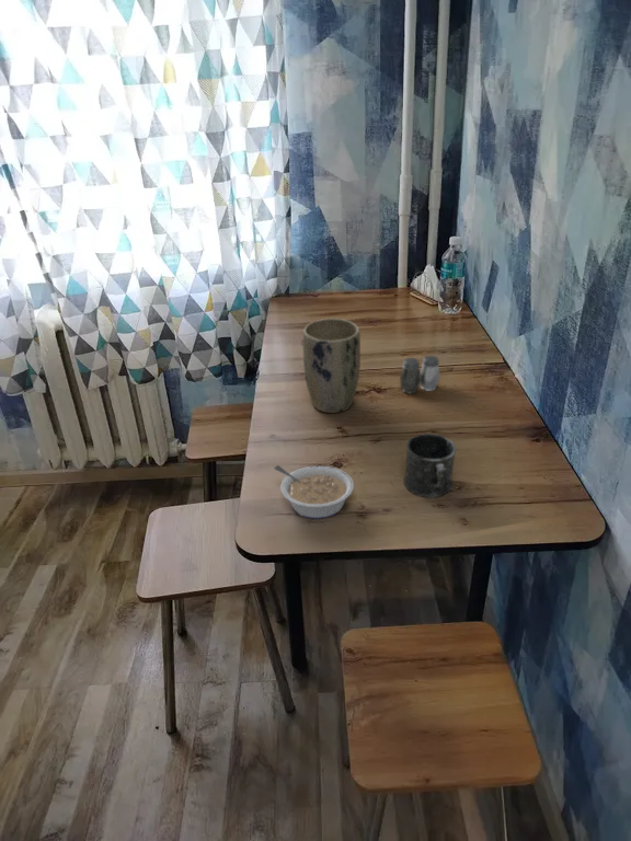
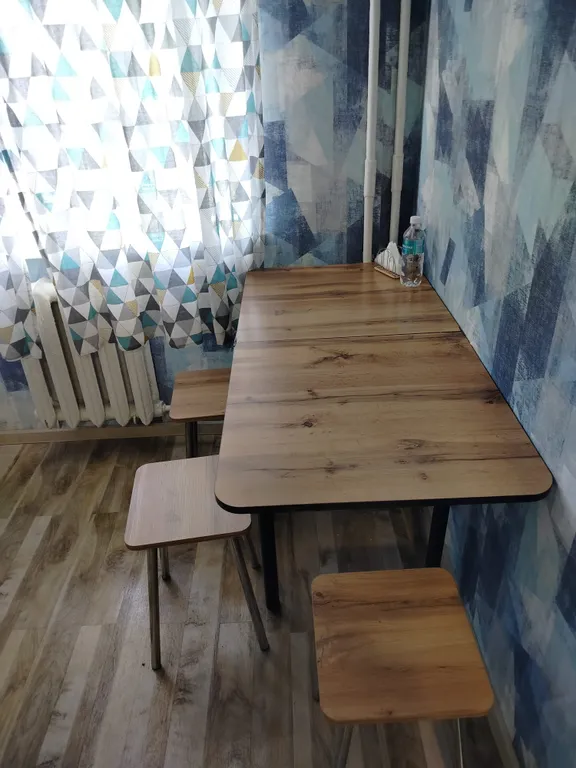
- mug [403,433,457,499]
- legume [273,464,355,520]
- plant pot [301,318,362,414]
- salt and pepper shaker [400,354,440,394]
